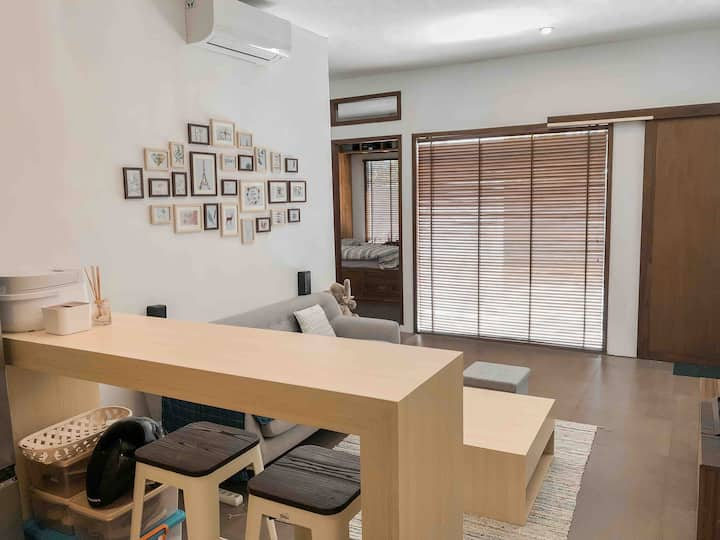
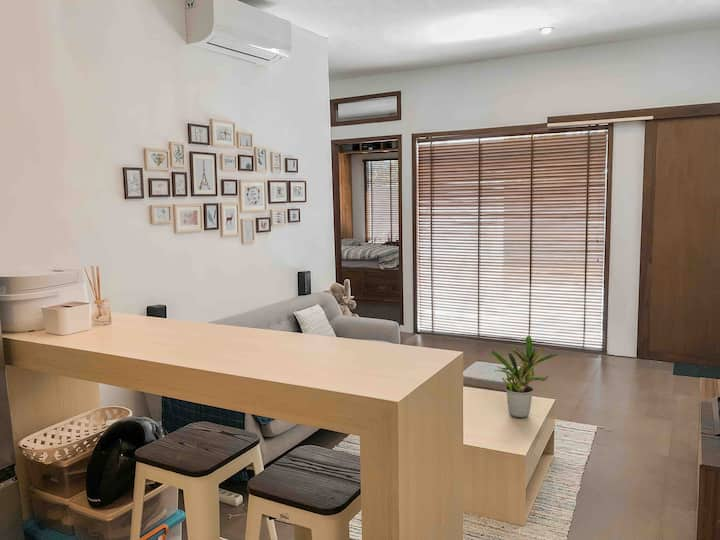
+ potted plant [490,335,559,419]
